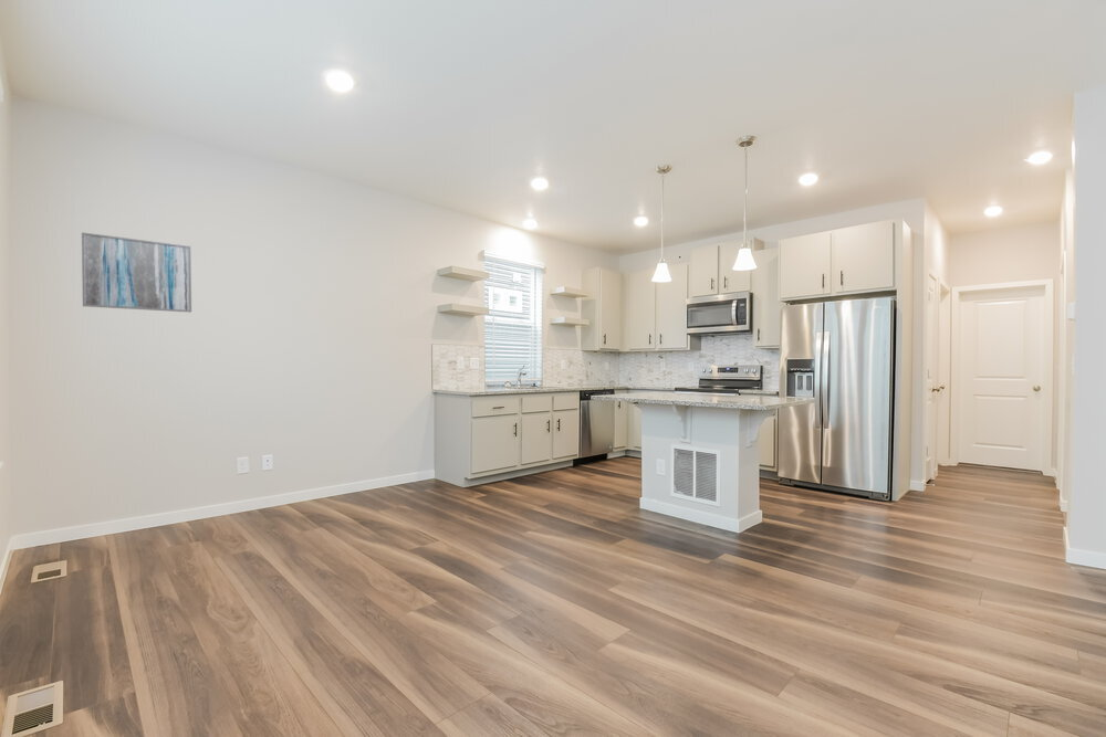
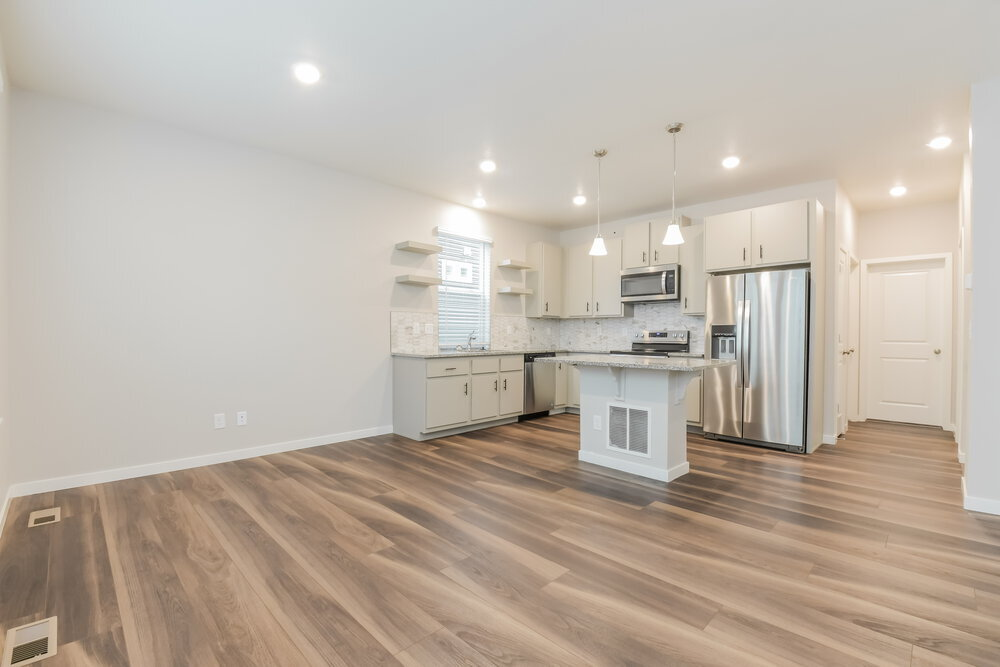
- wall art [81,231,192,313]
